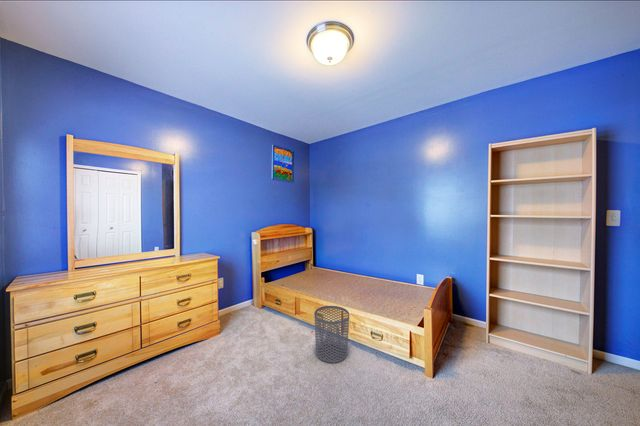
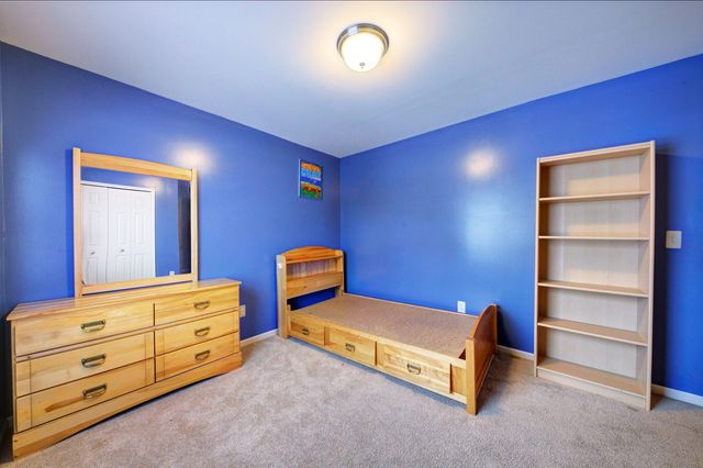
- waste bin [314,305,350,364]
